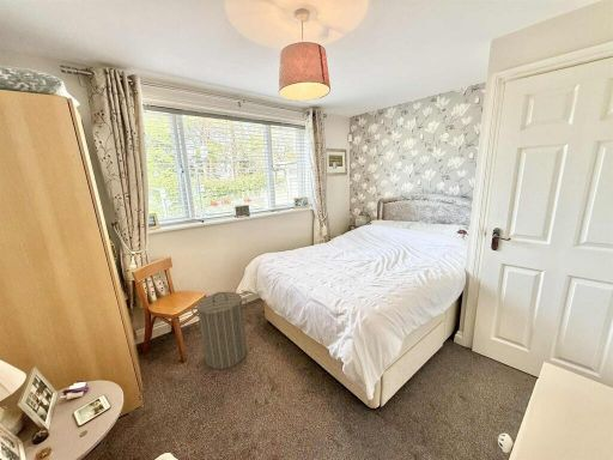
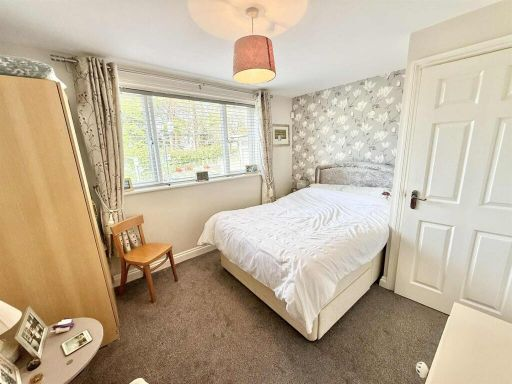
- laundry hamper [190,291,248,370]
